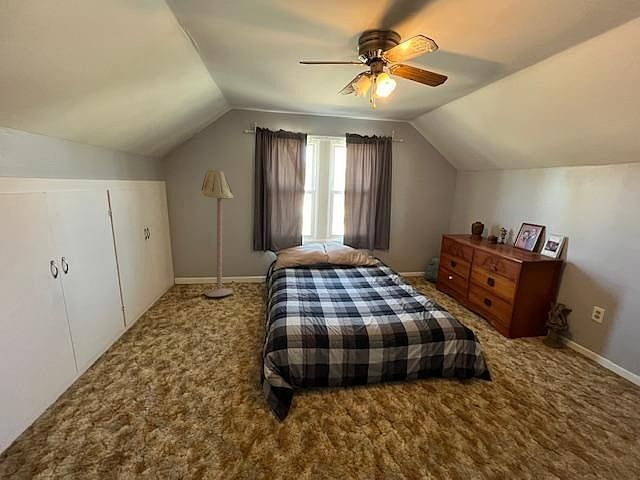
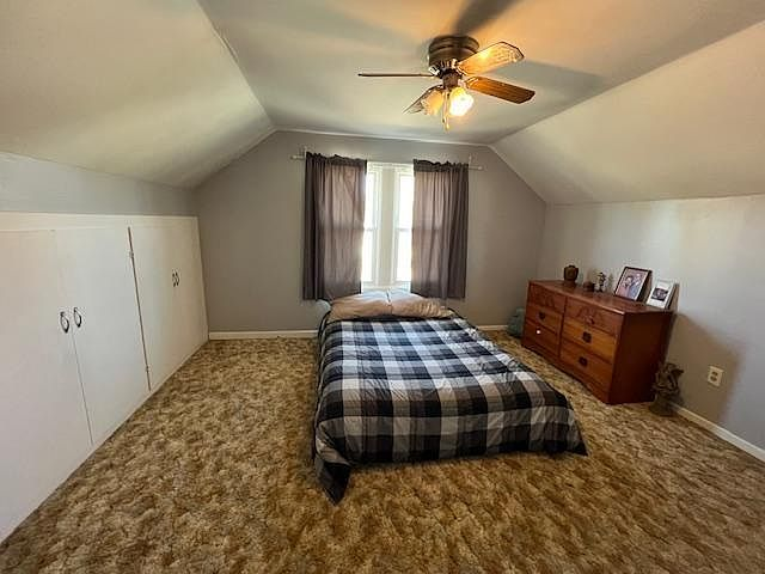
- floor lamp [200,167,234,298]
